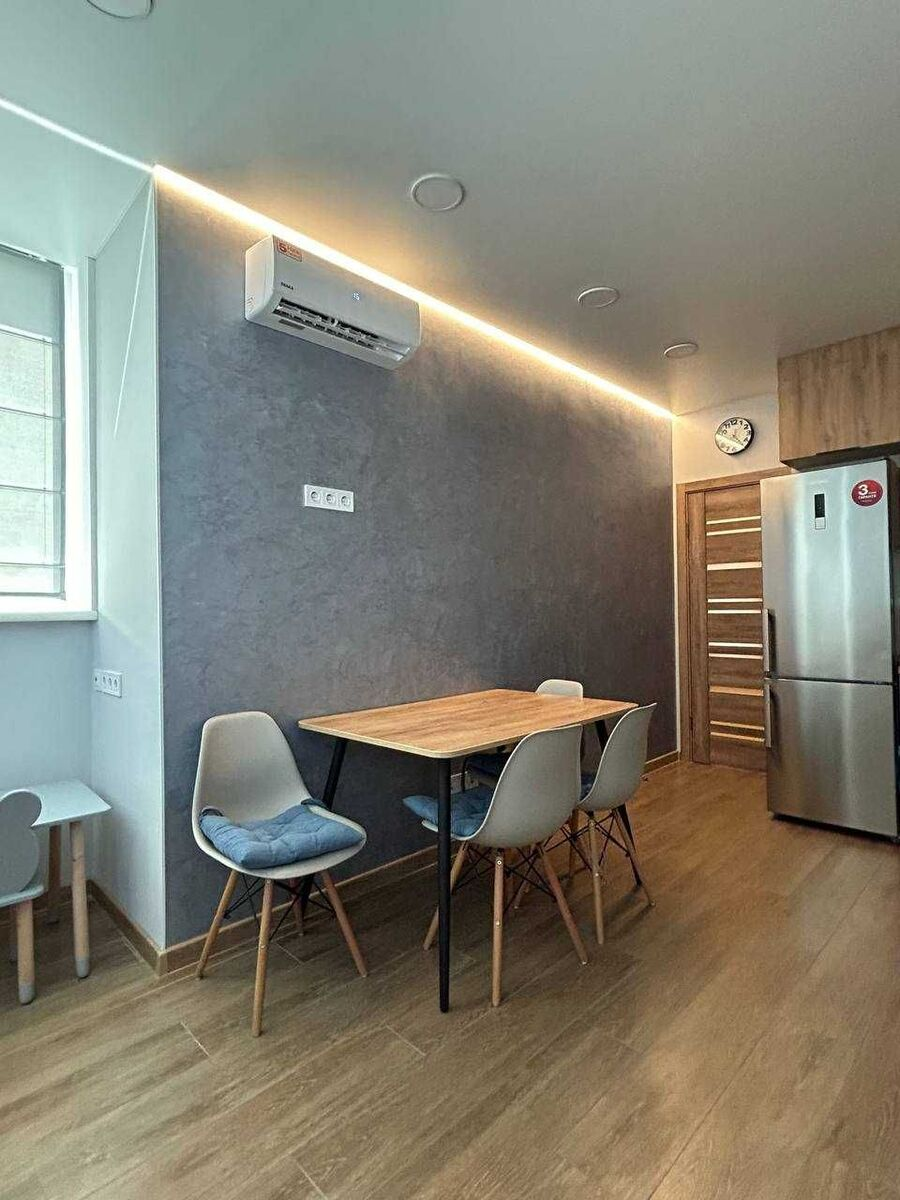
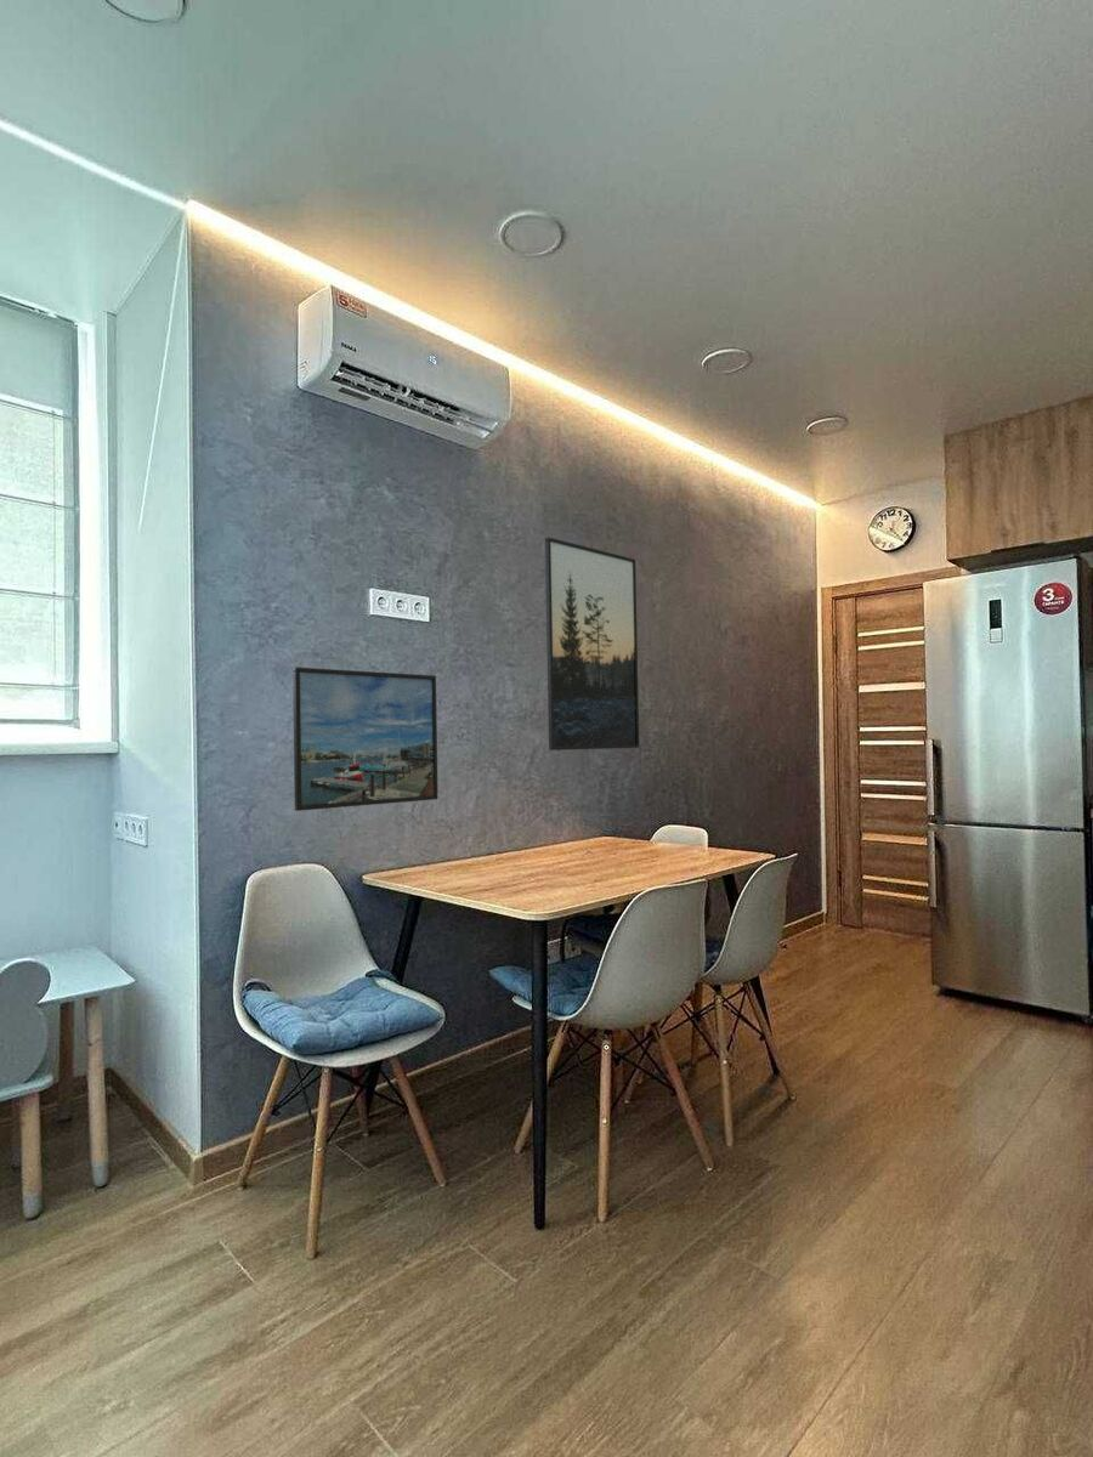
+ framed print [544,537,640,752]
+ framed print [291,667,440,812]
